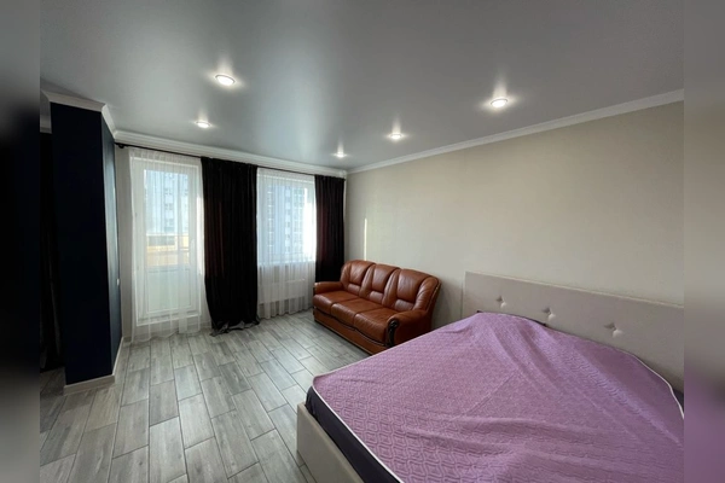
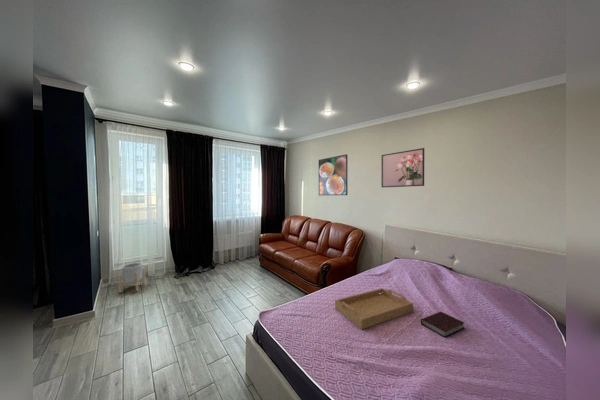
+ book [420,311,465,338]
+ serving tray [334,287,414,330]
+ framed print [318,153,349,196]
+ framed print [380,147,425,188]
+ planter [117,262,146,294]
